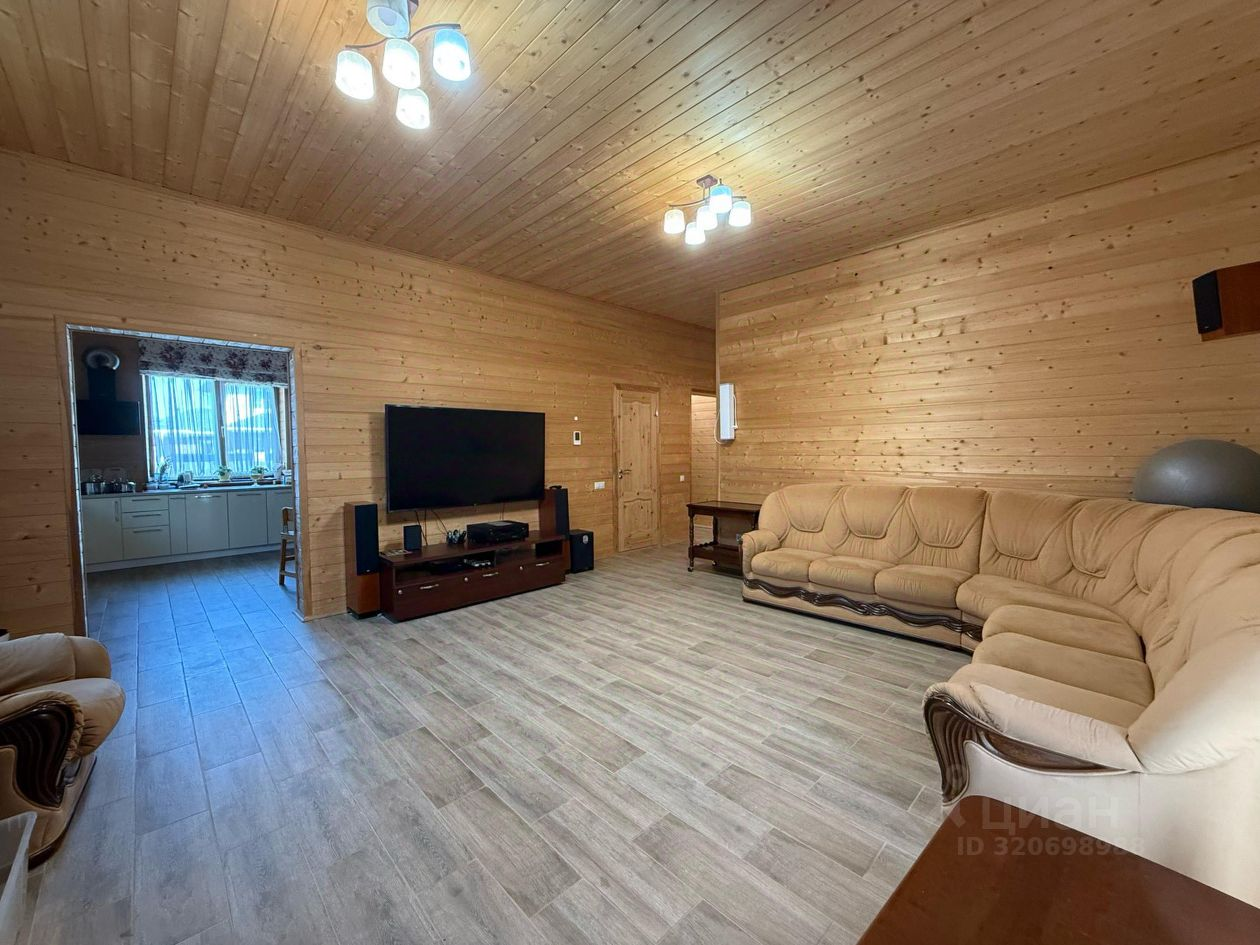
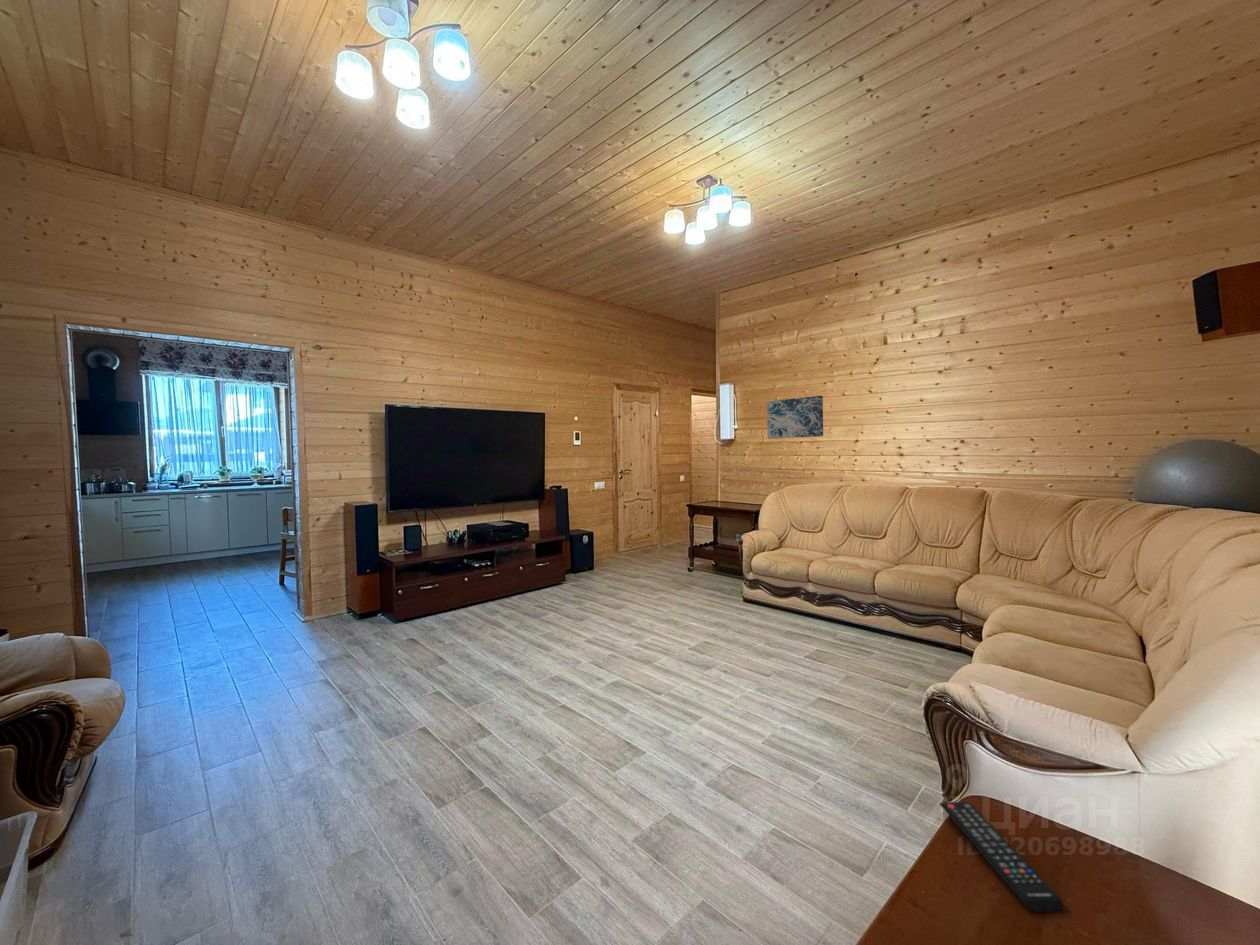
+ remote control [939,801,1064,913]
+ wall art [766,395,824,440]
